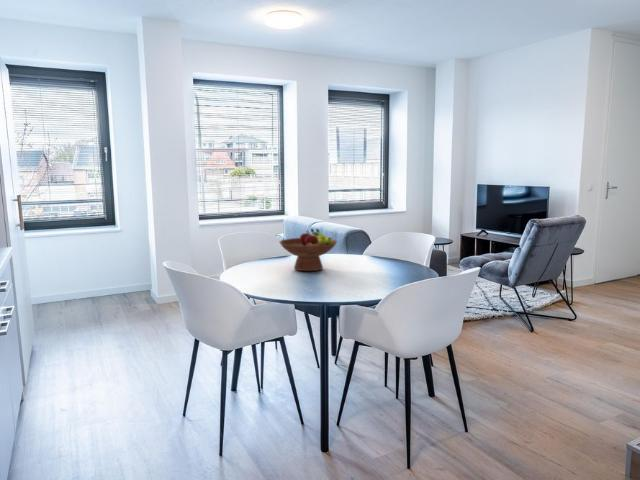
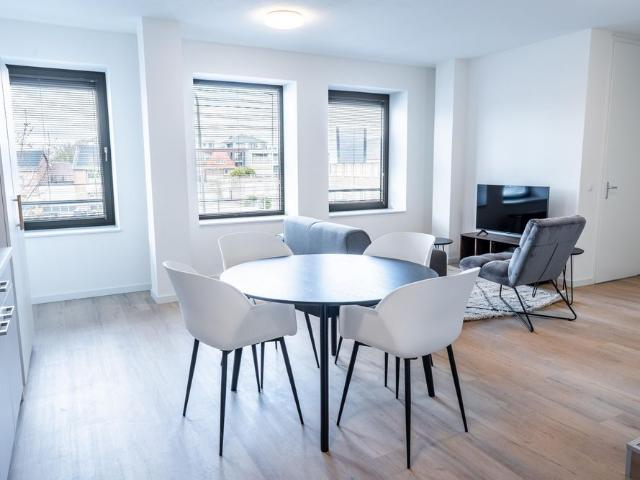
- fruit bowl [278,227,338,272]
